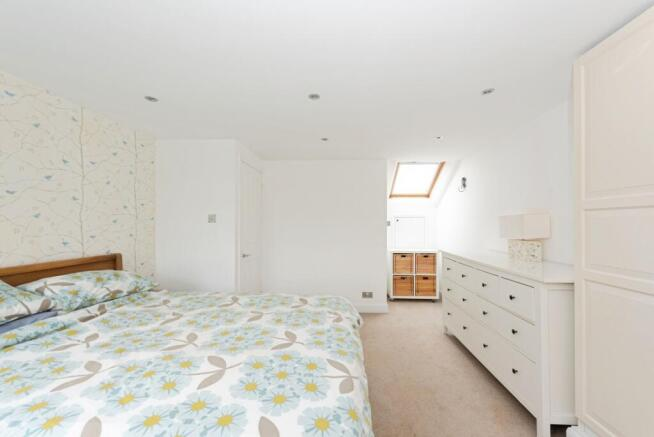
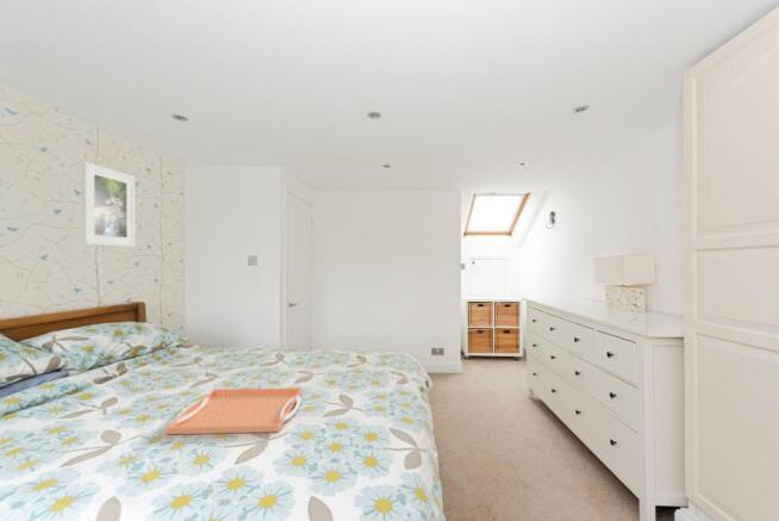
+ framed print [81,161,136,248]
+ serving tray [164,386,303,435]
